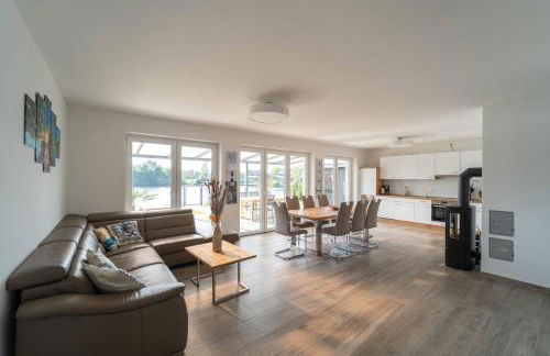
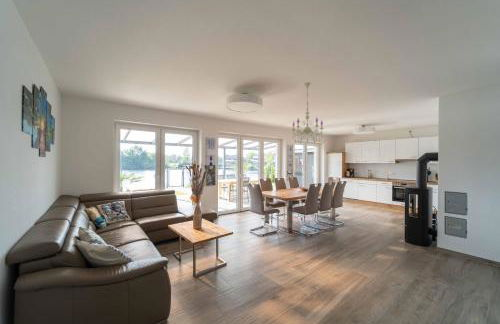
+ chandelier [291,81,325,145]
